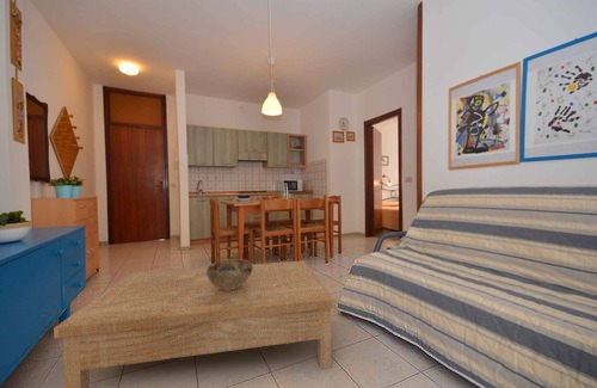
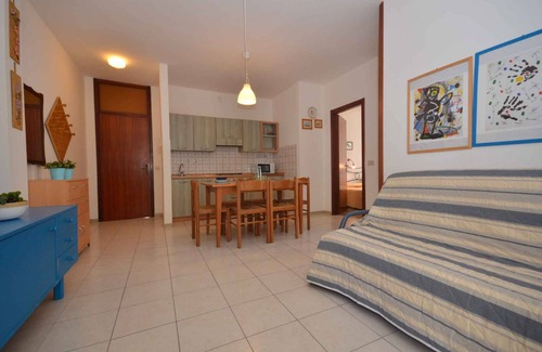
- decorative bowl [207,259,252,290]
- coffee table [53,259,337,388]
